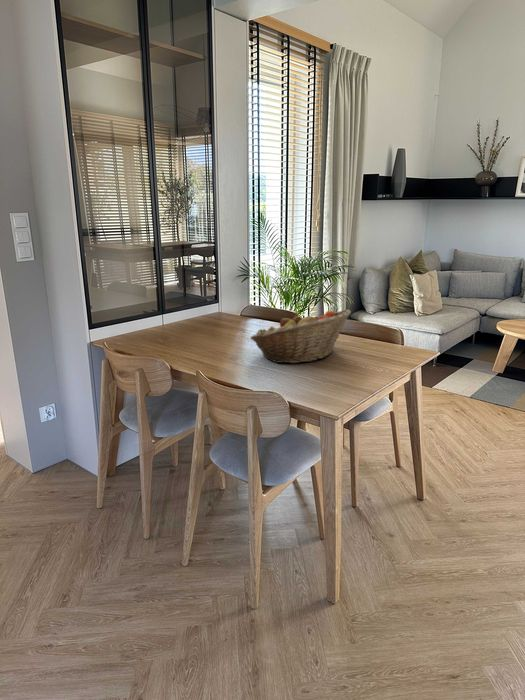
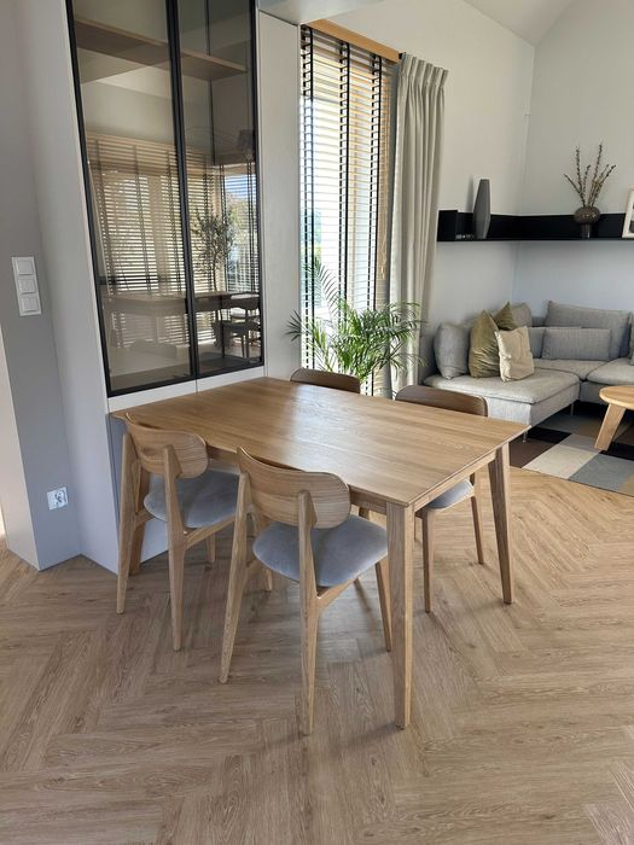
- fruit basket [249,309,352,364]
